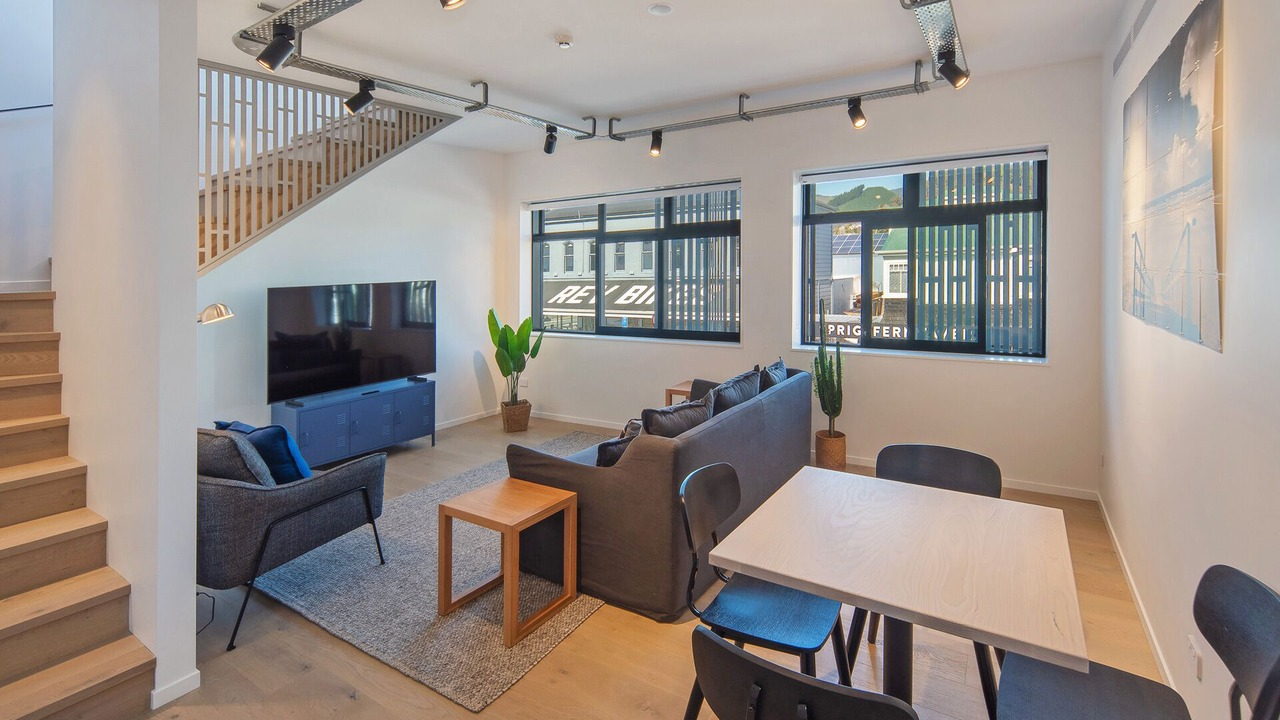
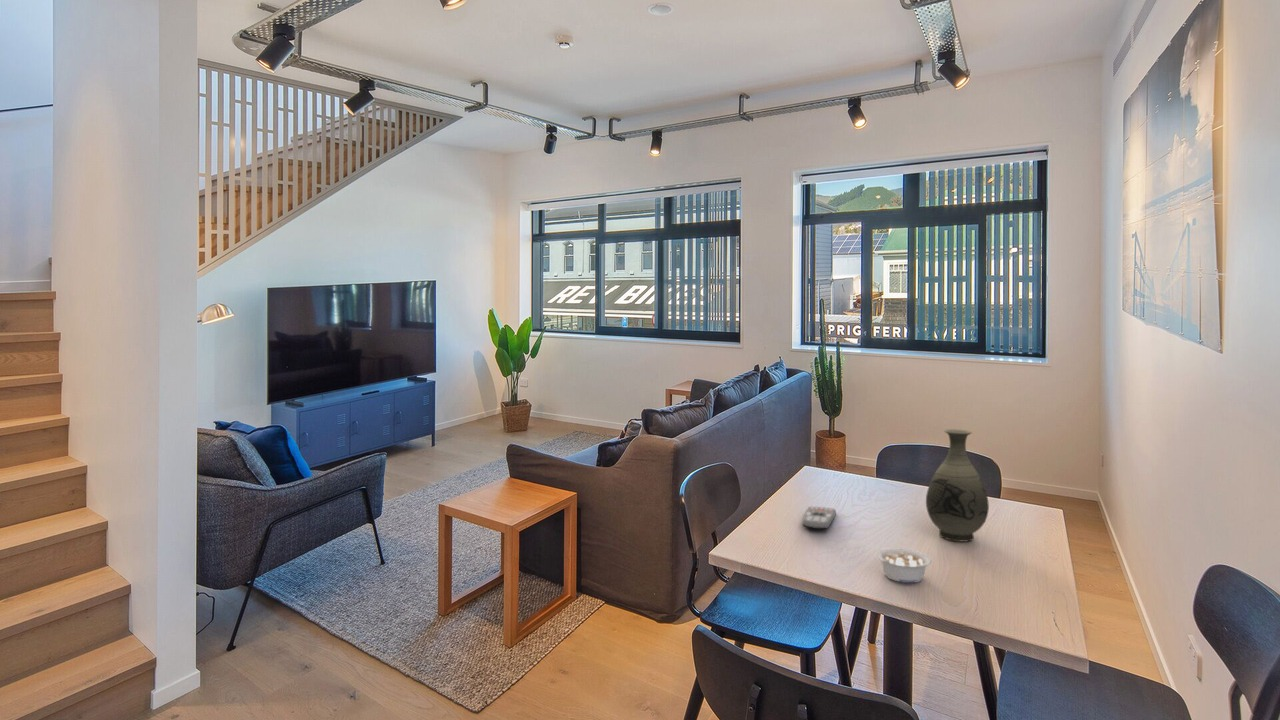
+ remote control [801,506,837,530]
+ legume [876,547,932,584]
+ vase [925,428,990,543]
